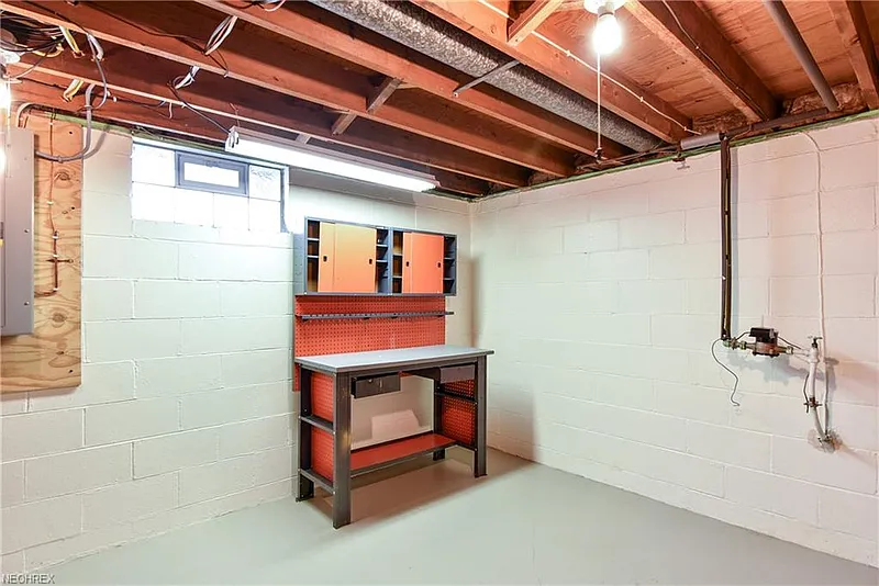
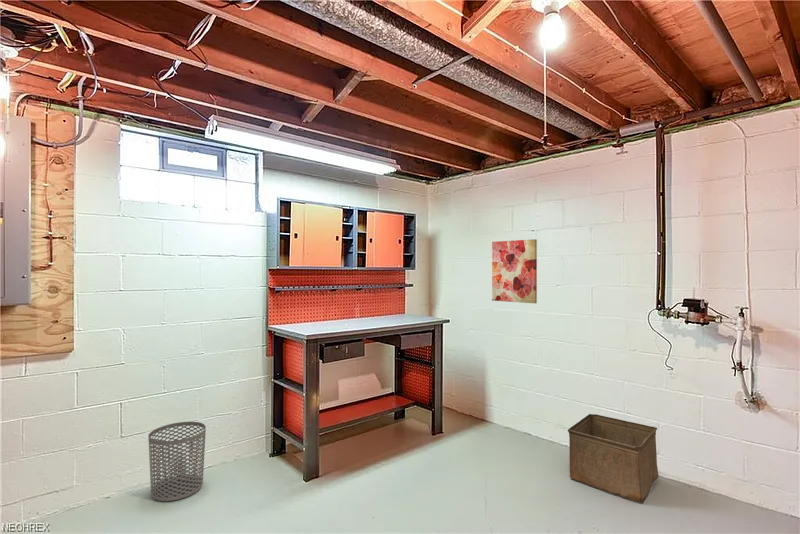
+ storage bin [567,413,660,504]
+ waste bin [147,421,207,502]
+ wall art [491,238,538,304]
